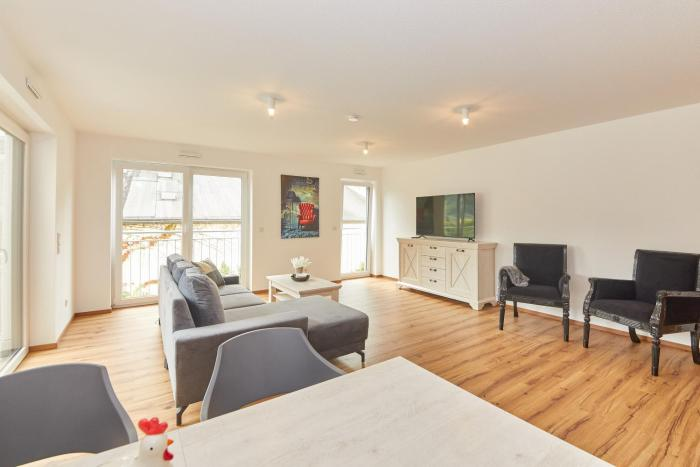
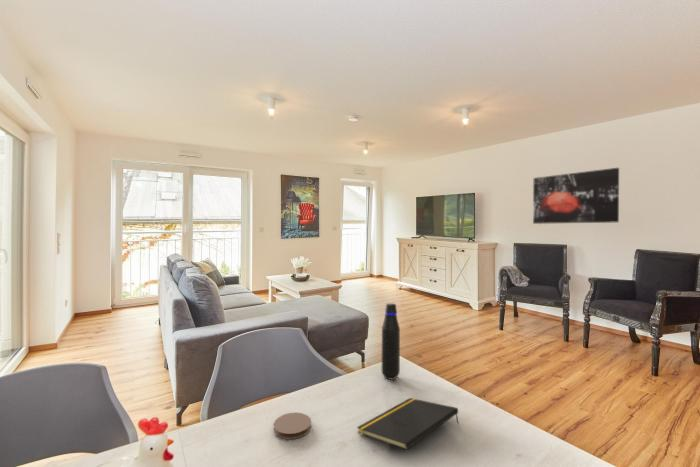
+ notepad [356,397,459,451]
+ water bottle [381,302,401,381]
+ wall art [532,167,620,225]
+ coaster [273,412,312,440]
